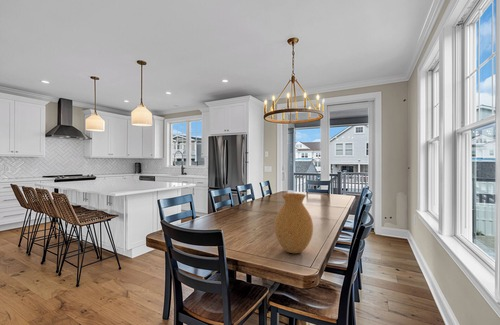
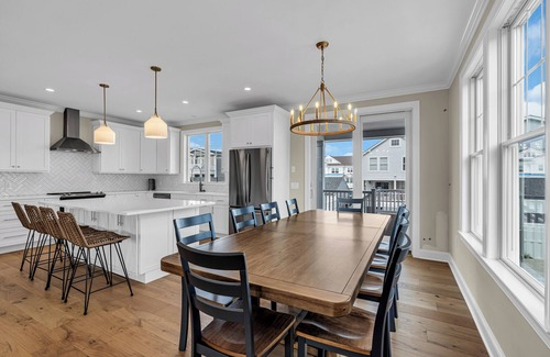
- vase [274,192,314,254]
